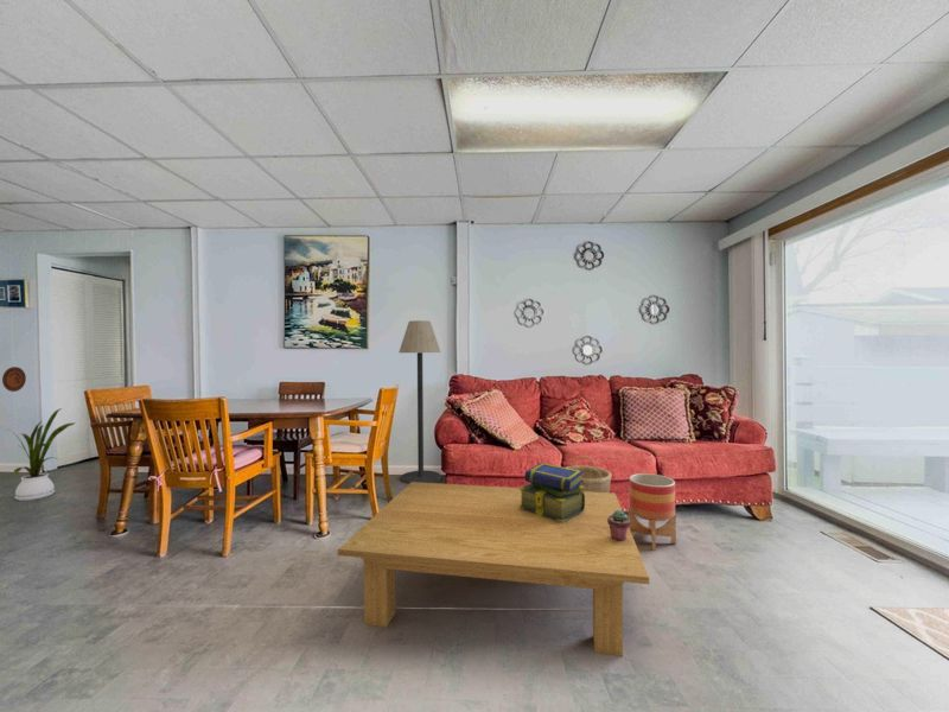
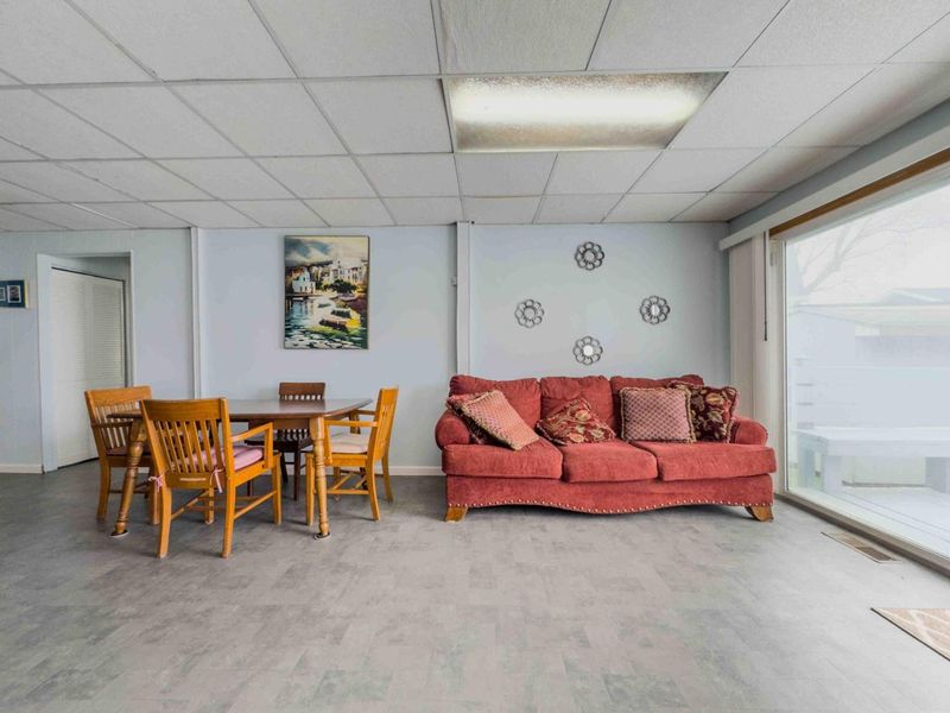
- basket [566,454,612,492]
- planter [628,472,677,552]
- floor lamp [397,319,442,484]
- coffee table [337,482,650,657]
- decorative plate [1,365,27,393]
- potted succulent [607,509,630,541]
- house plant [7,407,77,502]
- stack of books [518,462,585,522]
